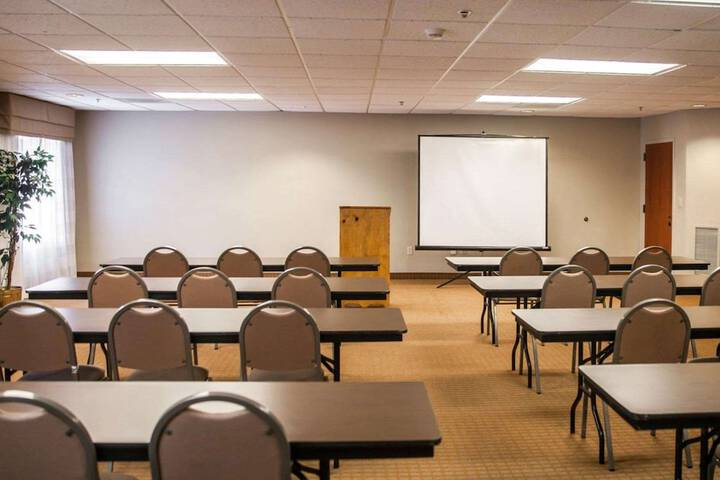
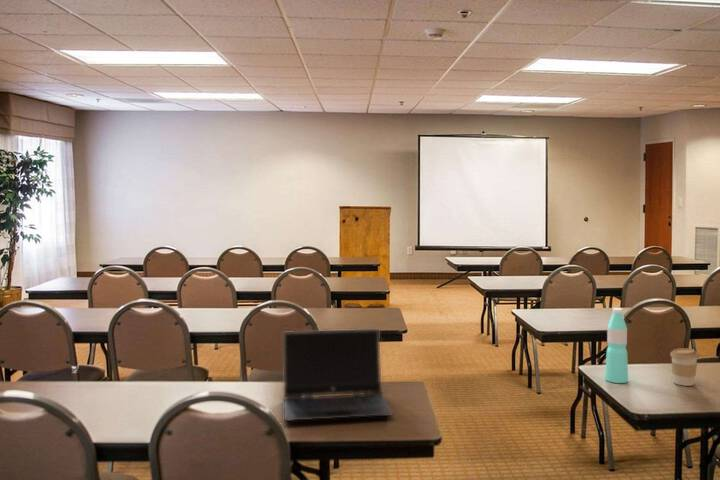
+ coffee cup [669,347,699,387]
+ laptop computer [282,328,394,422]
+ water bottle [604,307,629,384]
